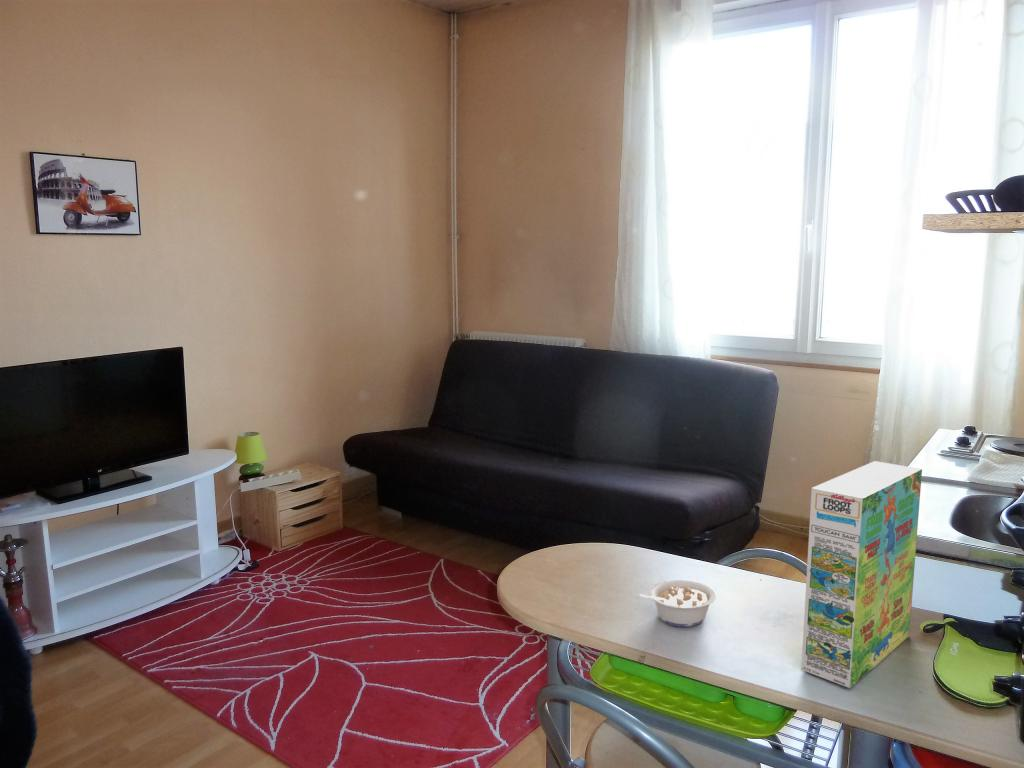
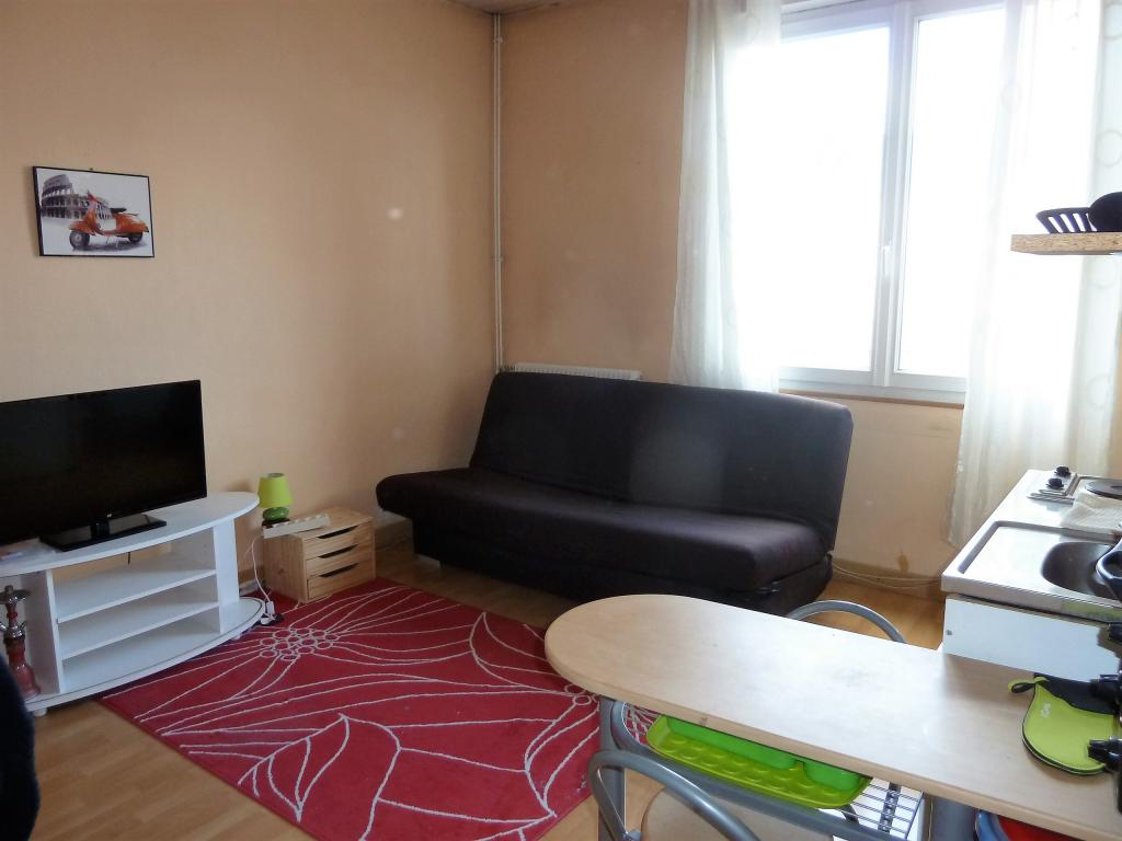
- legume [638,579,717,628]
- cereal box [800,460,923,689]
